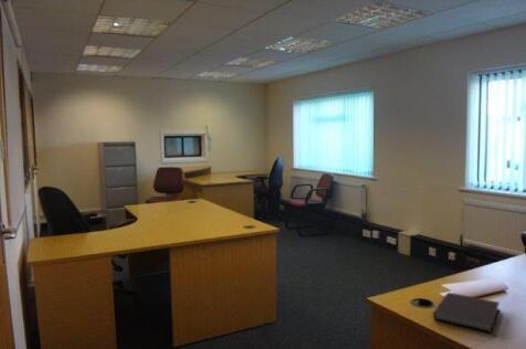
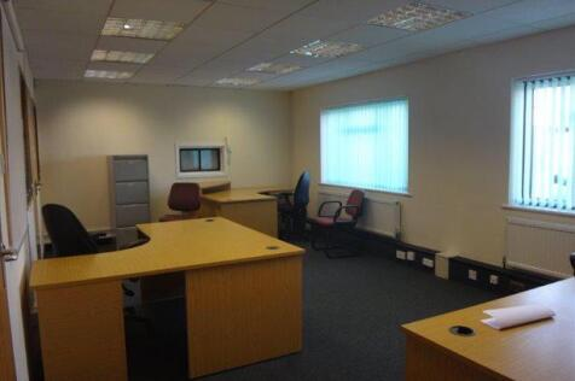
- notebook [432,292,501,334]
